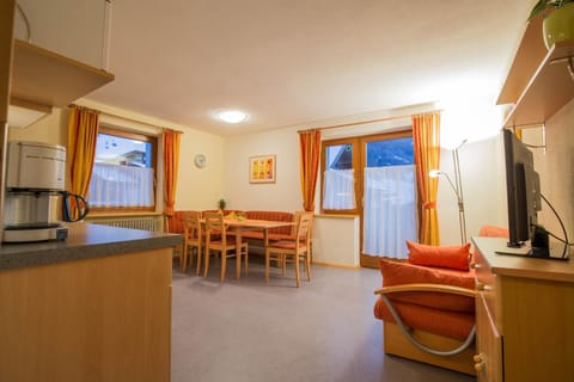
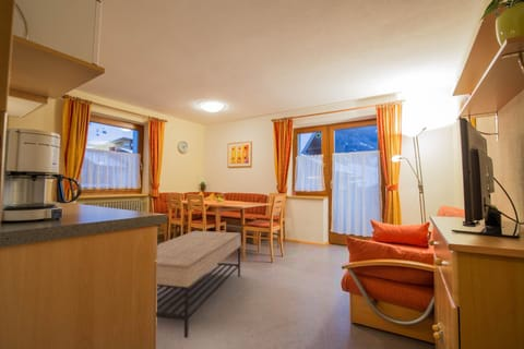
+ coffee table [155,230,242,339]
